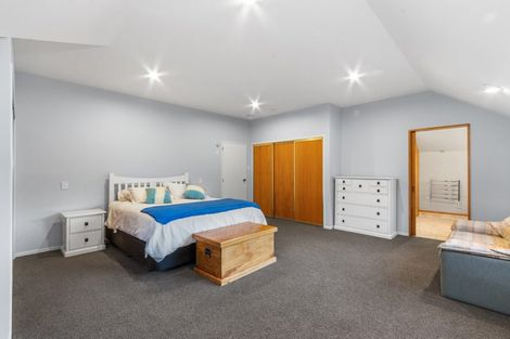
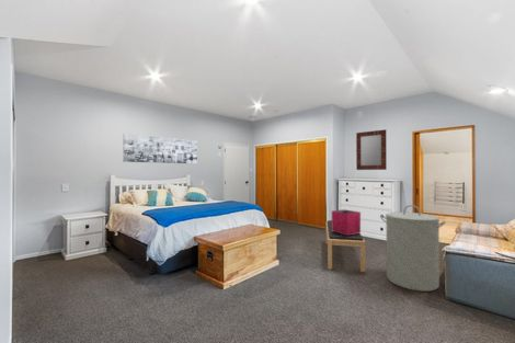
+ home mirror [355,128,388,171]
+ bench [324,219,366,273]
+ storage bin [331,208,362,235]
+ wall art [123,133,198,164]
+ laundry hamper [379,204,447,293]
